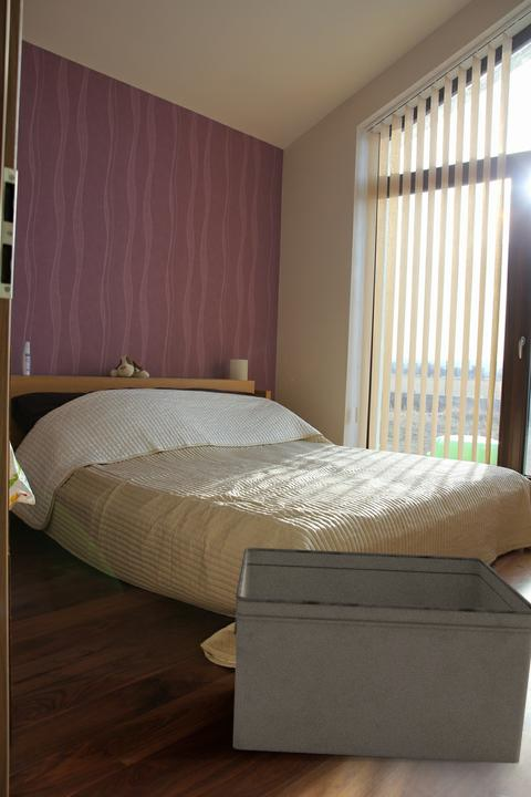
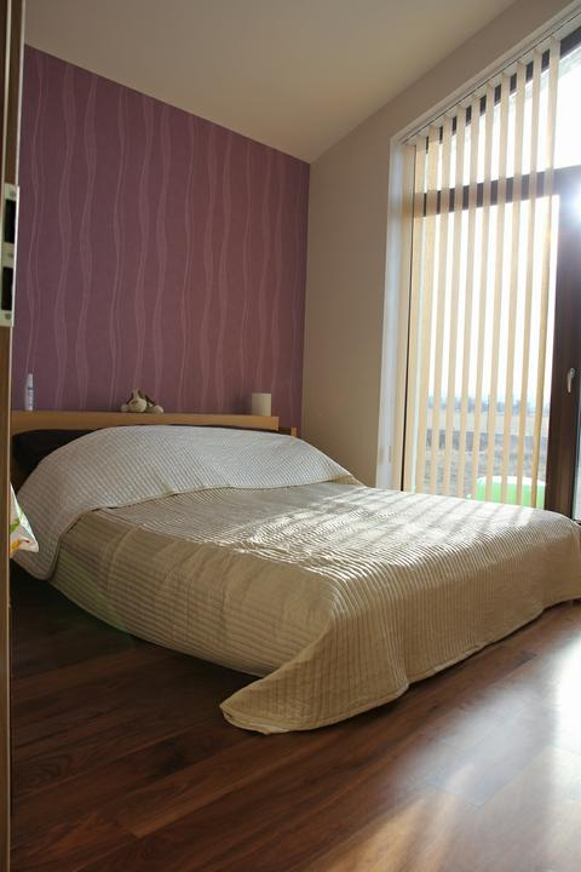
- storage bin [232,547,531,764]
